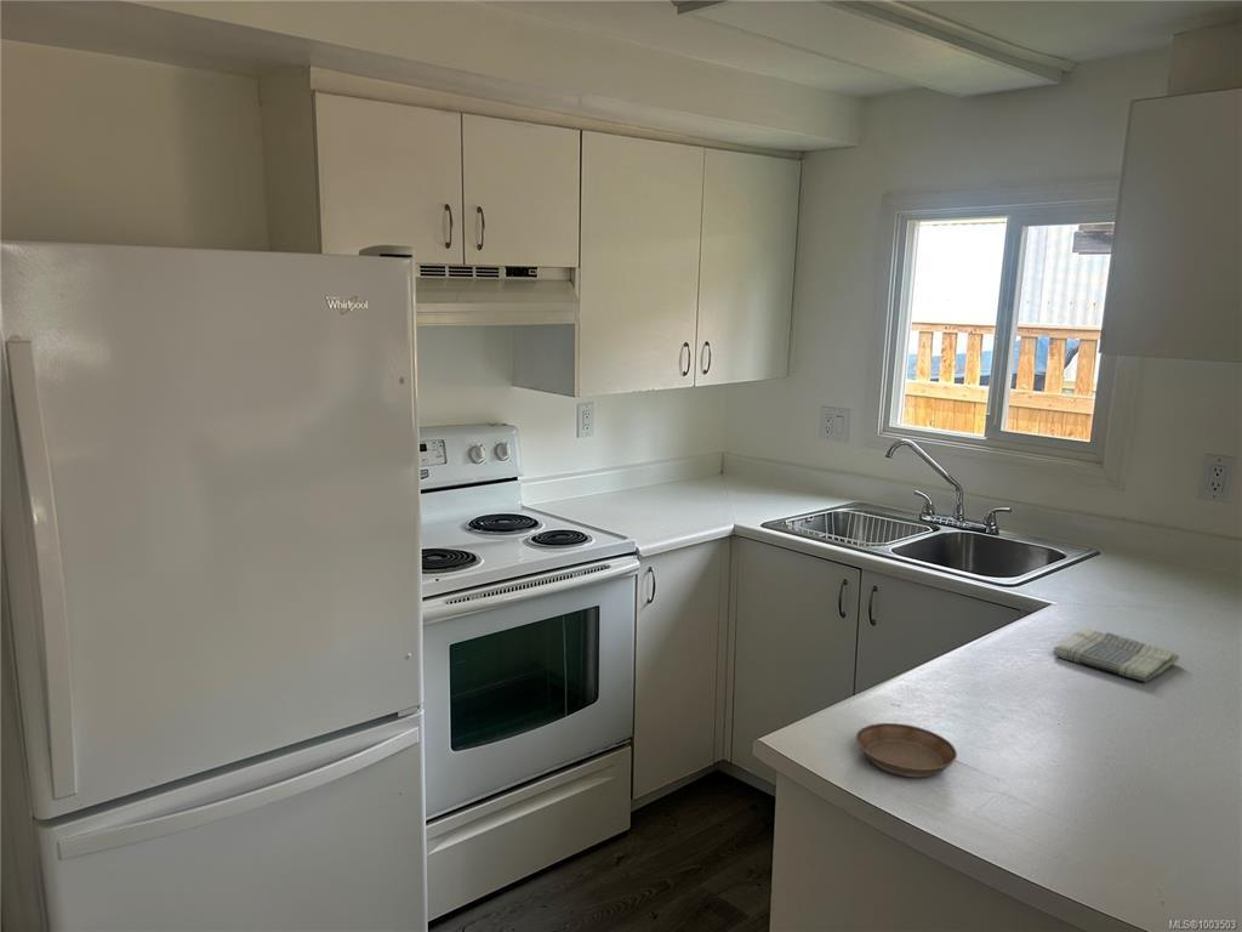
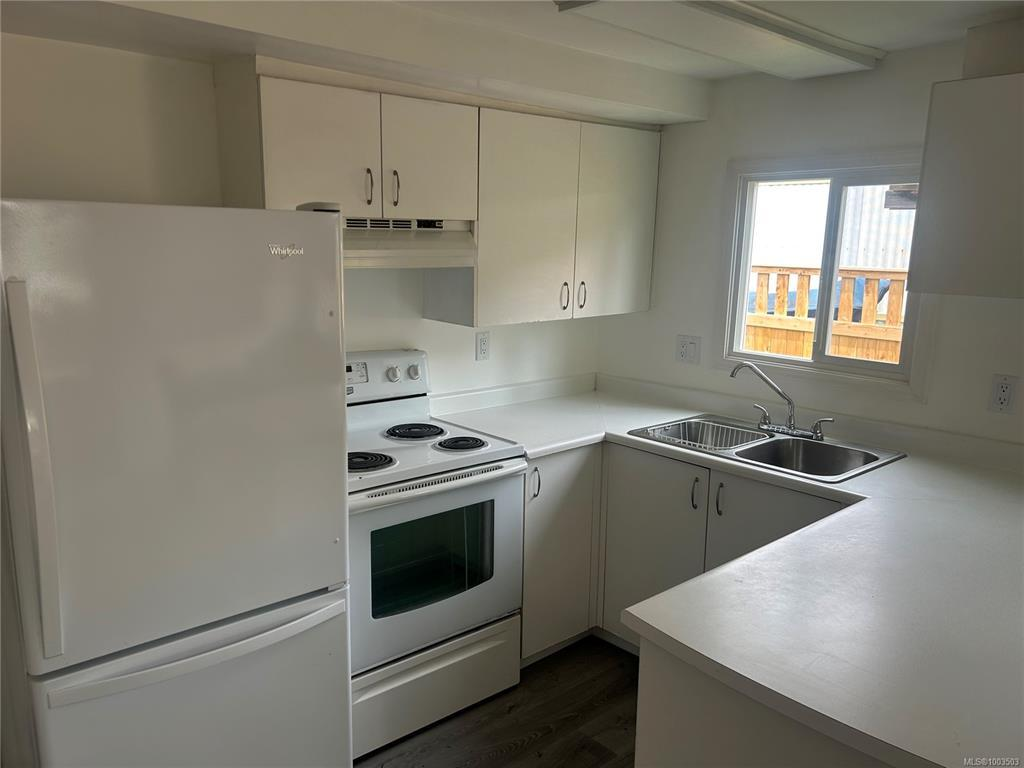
- saucer [855,722,958,778]
- dish towel [1052,625,1180,683]
